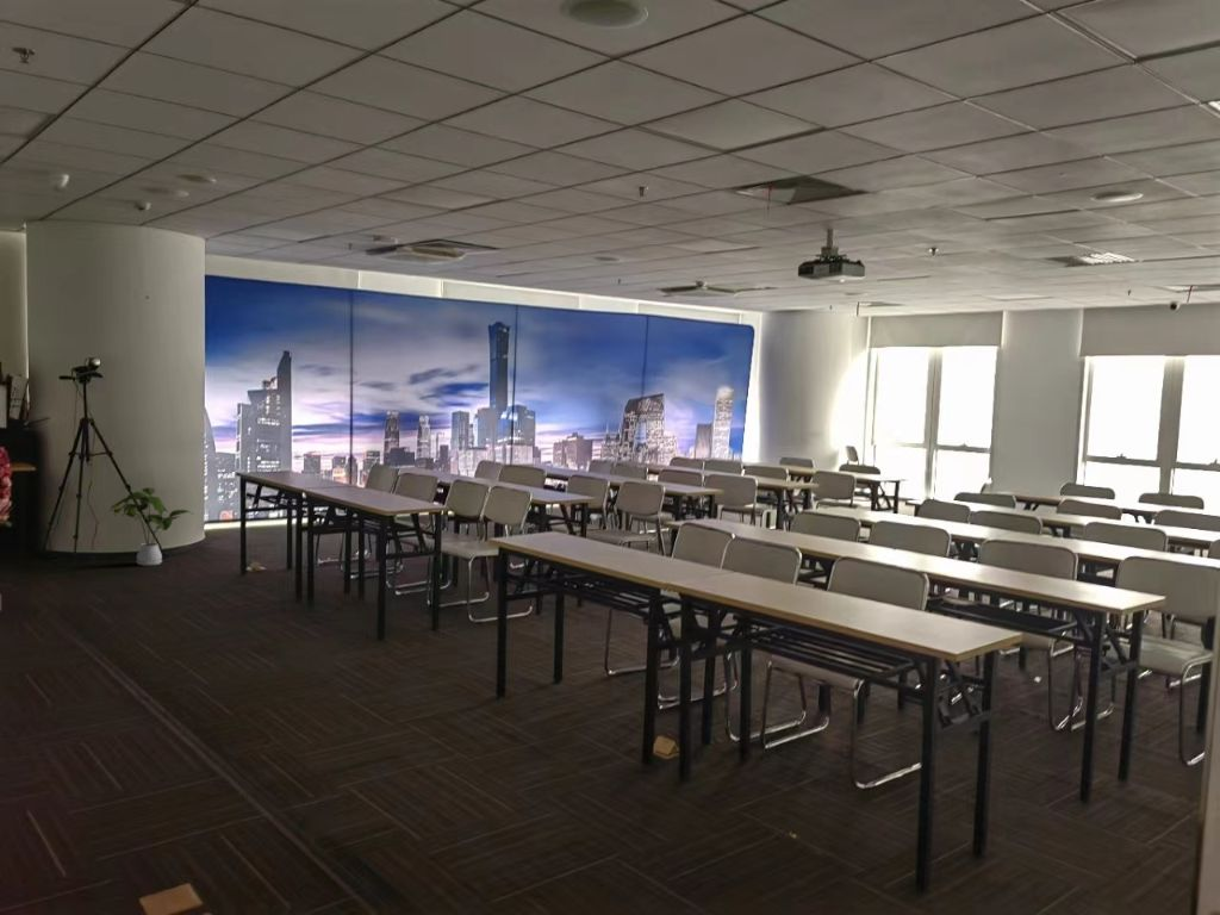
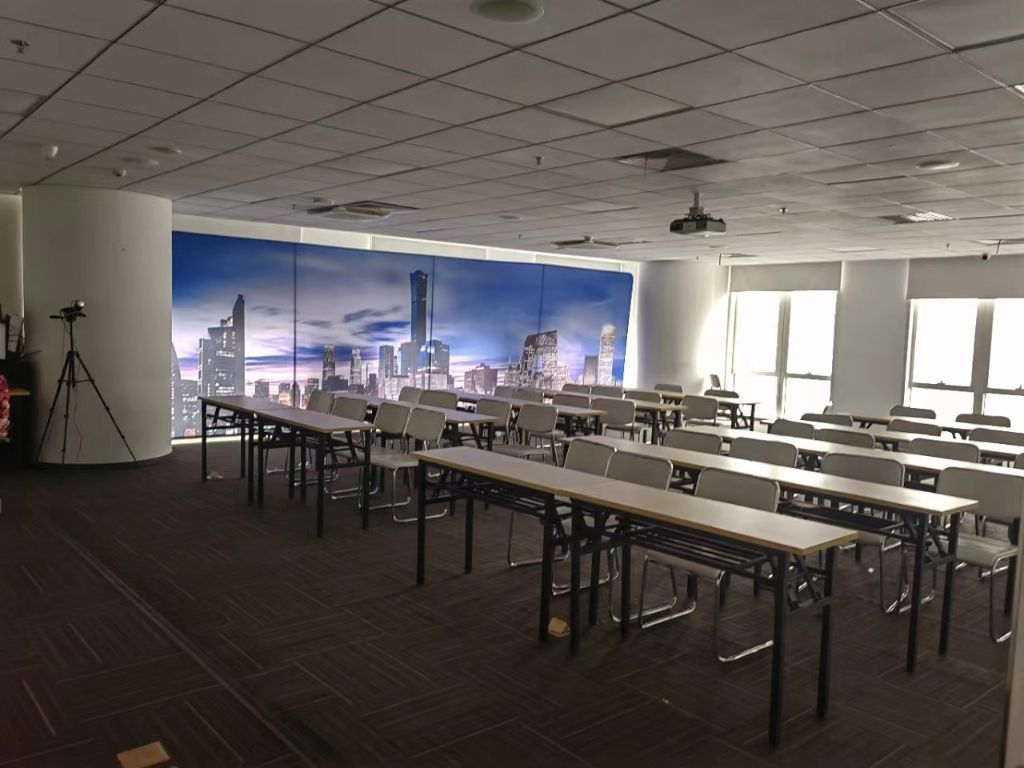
- house plant [110,486,193,567]
